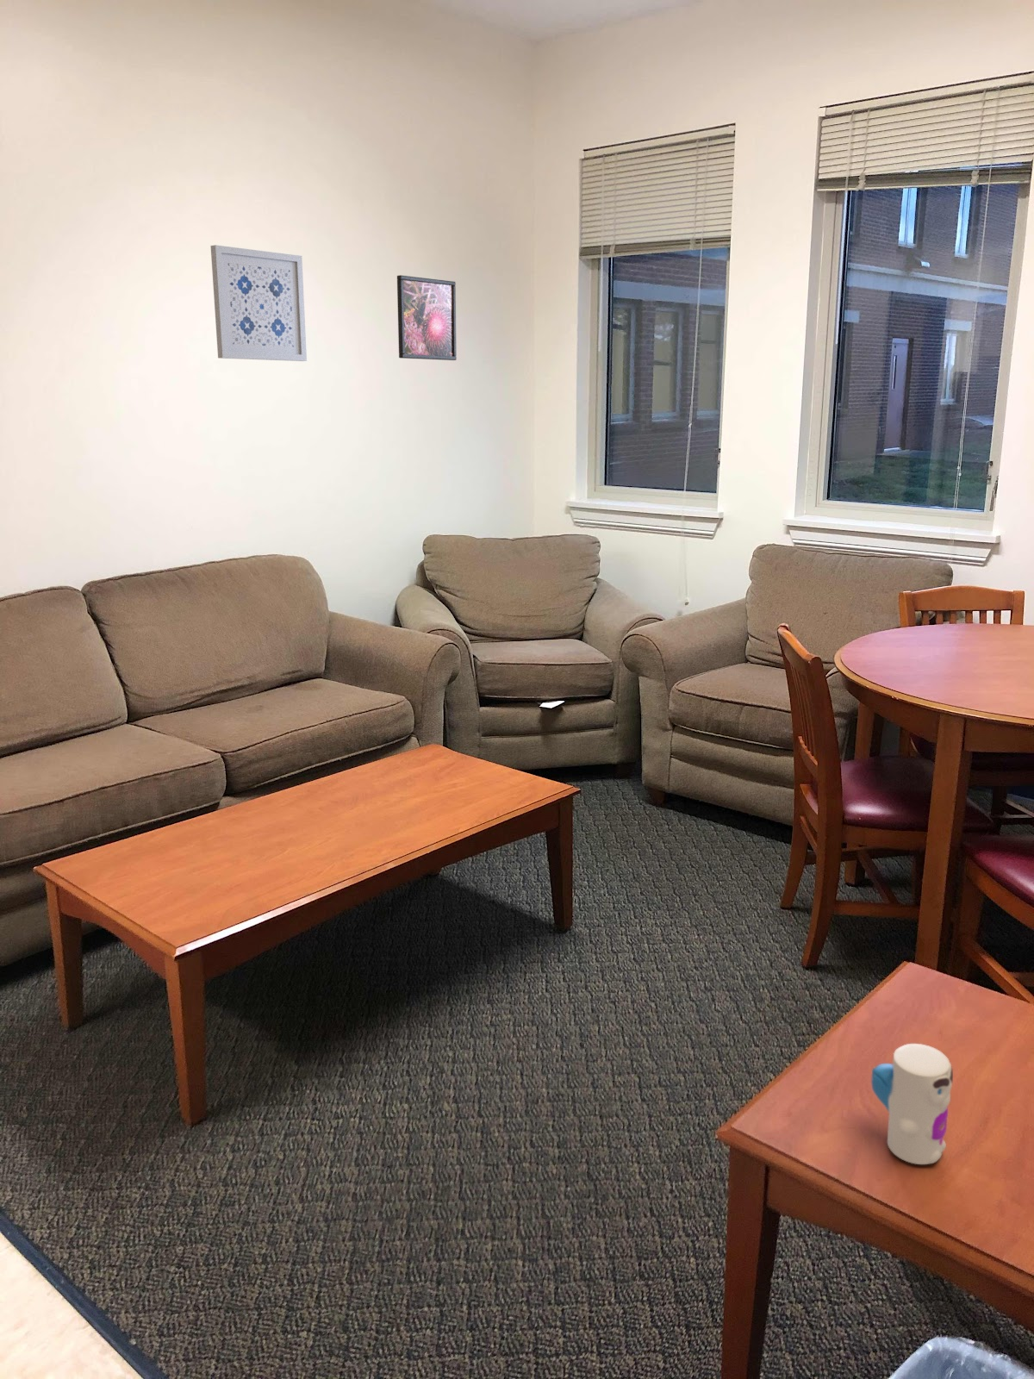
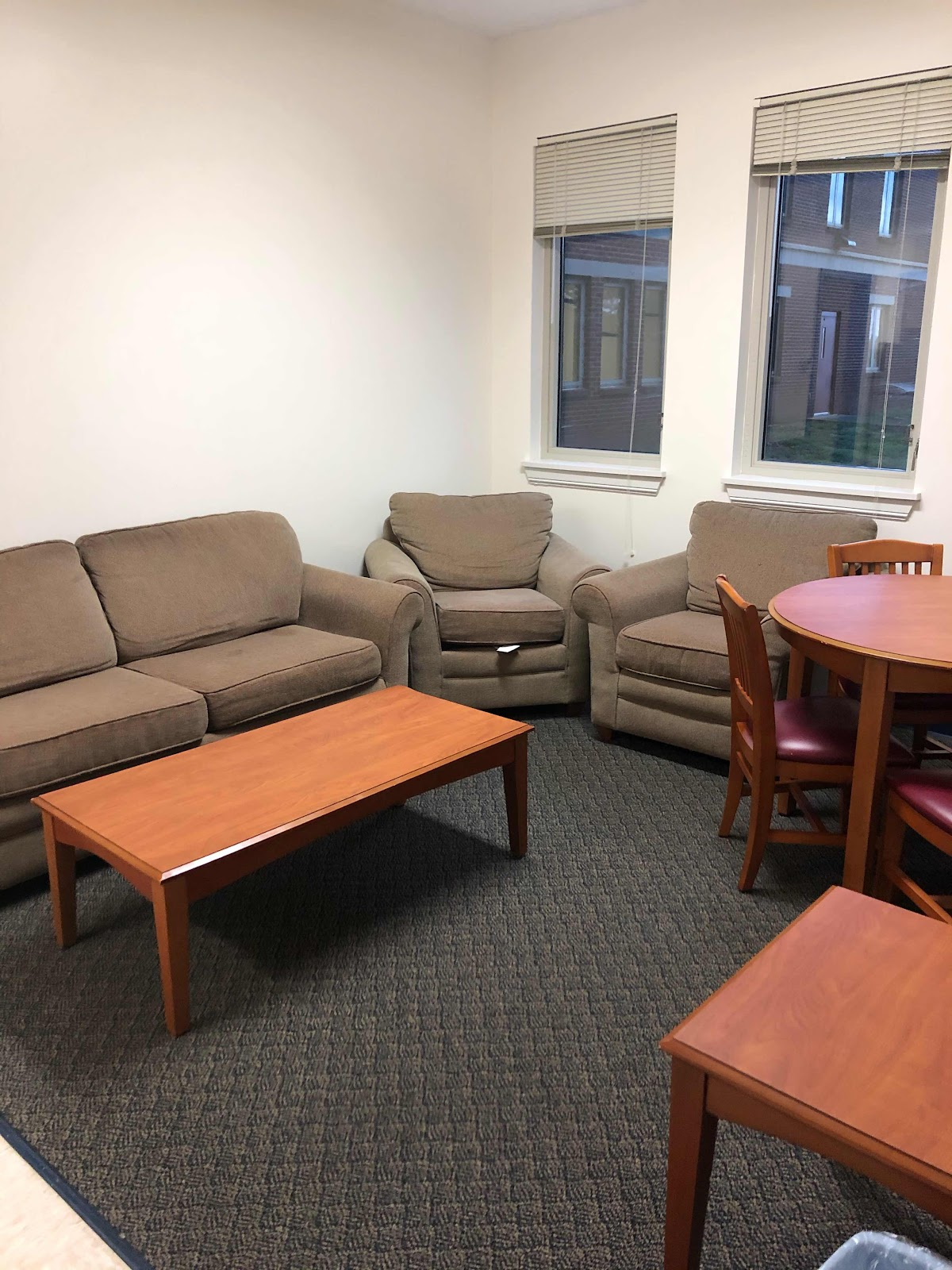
- toy [870,1042,954,1165]
- wall art [210,244,307,362]
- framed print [396,274,457,362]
